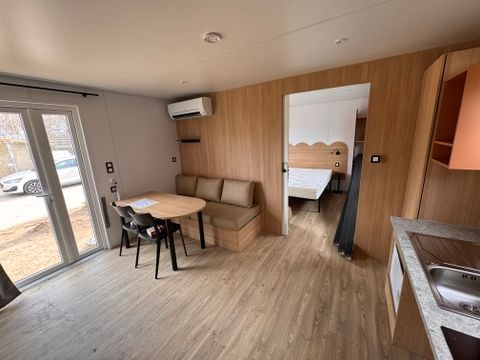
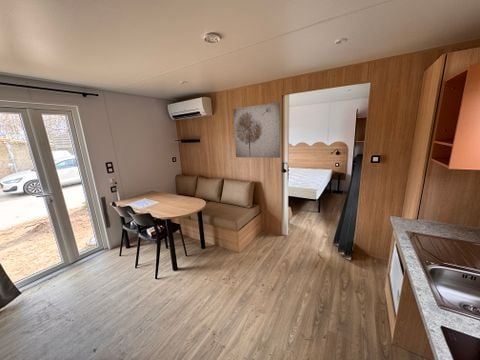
+ wall art [232,101,281,159]
